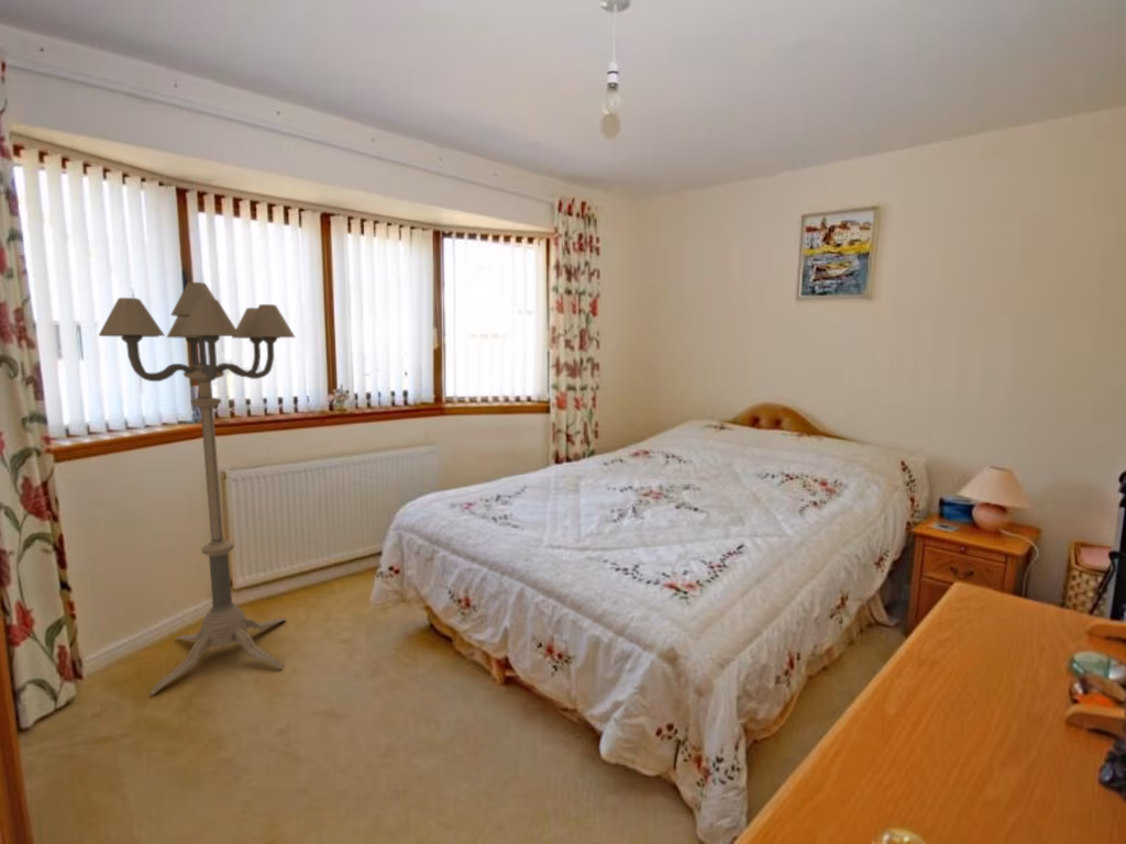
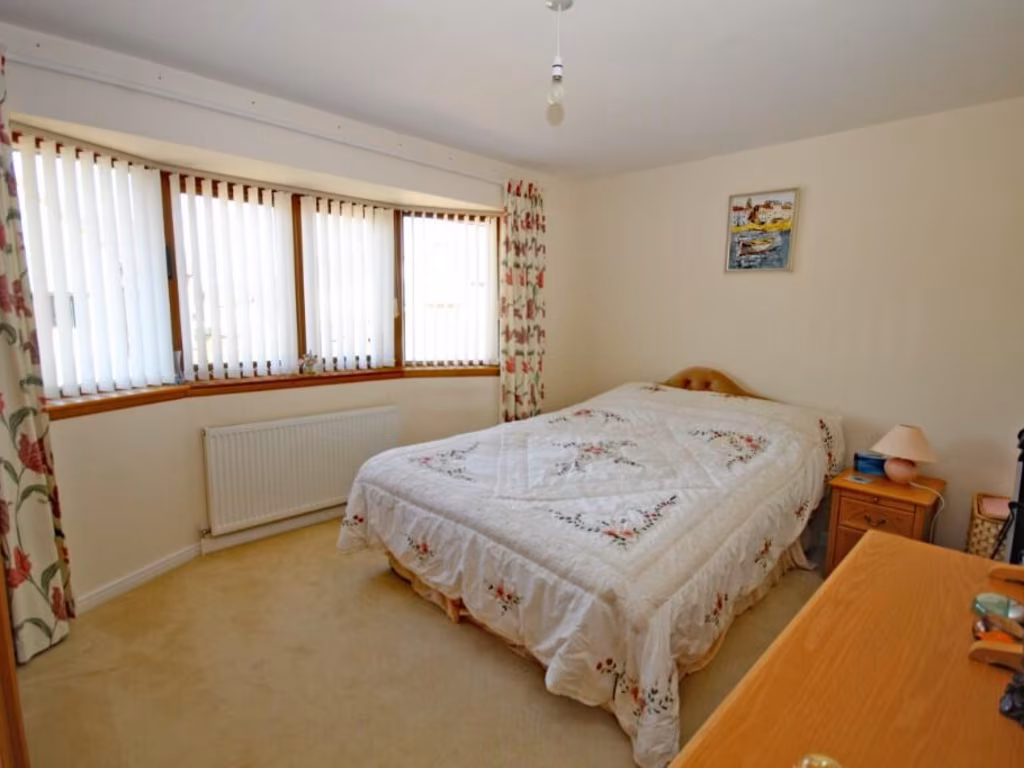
- floor lamp [98,281,296,697]
